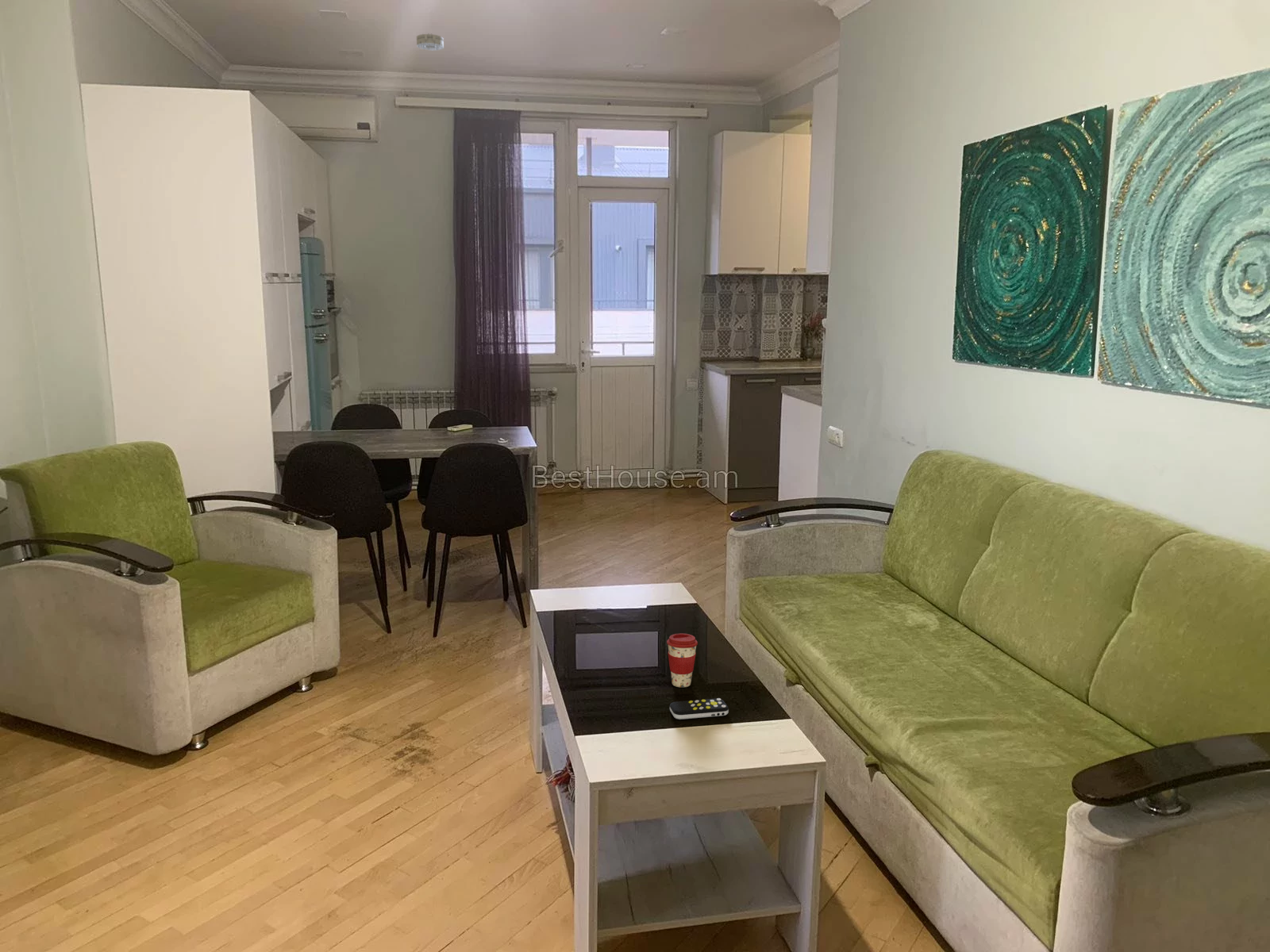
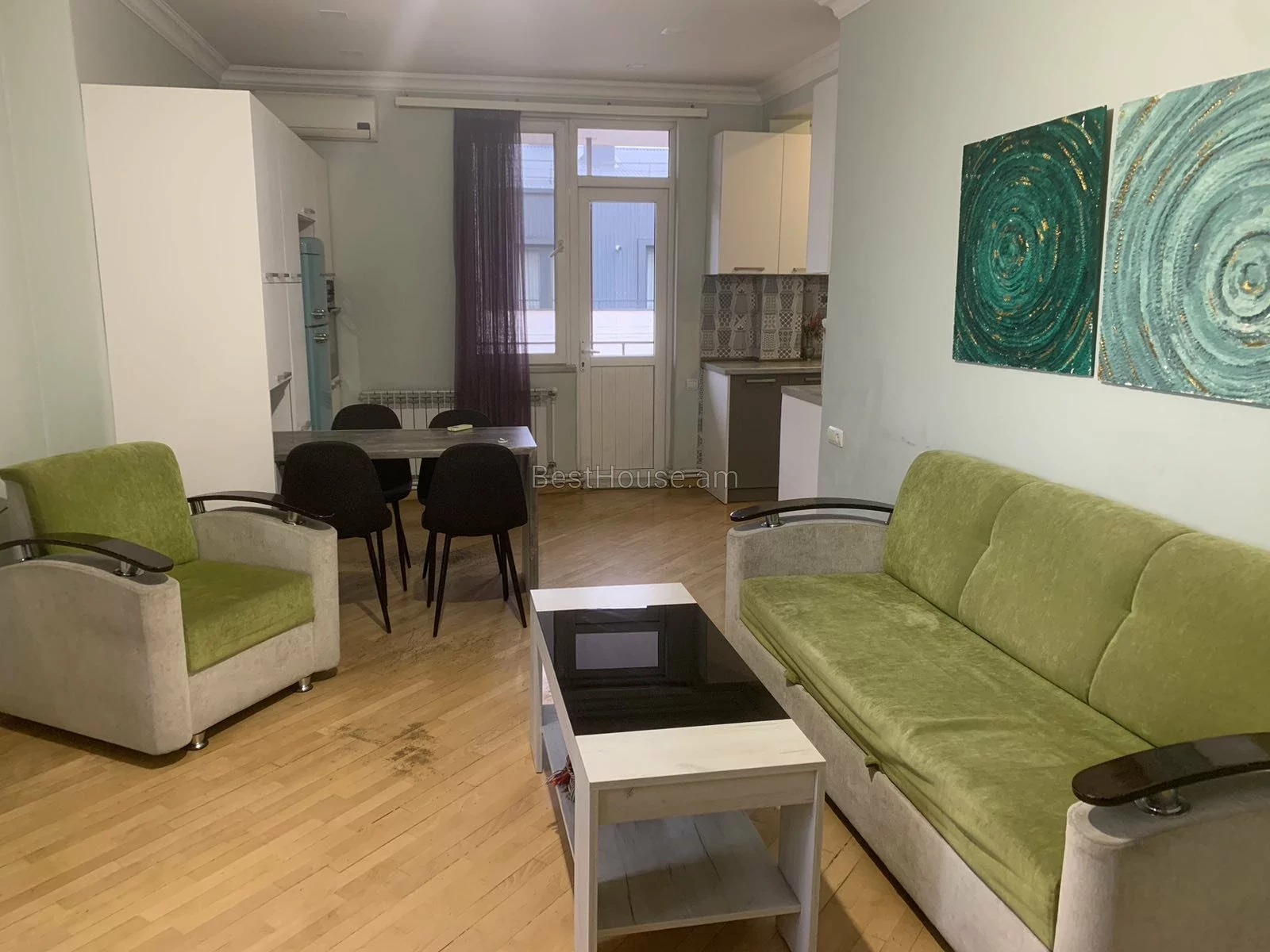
- smoke detector [416,33,444,51]
- coffee cup [666,632,698,688]
- remote control [669,697,729,720]
